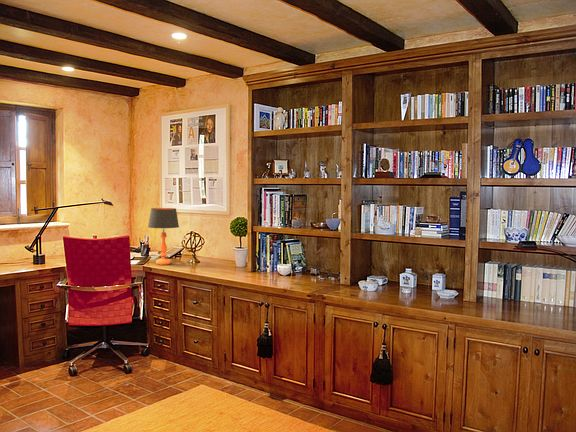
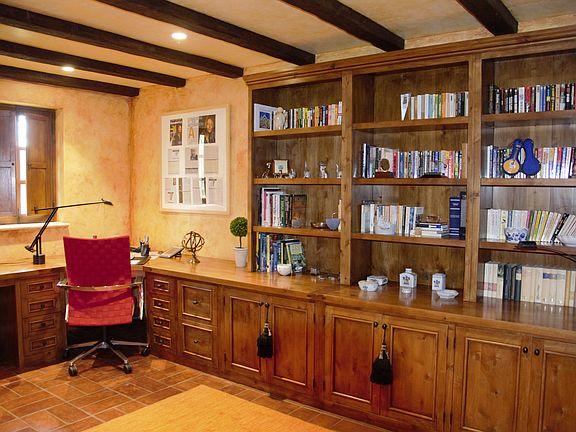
- table lamp [147,207,180,266]
